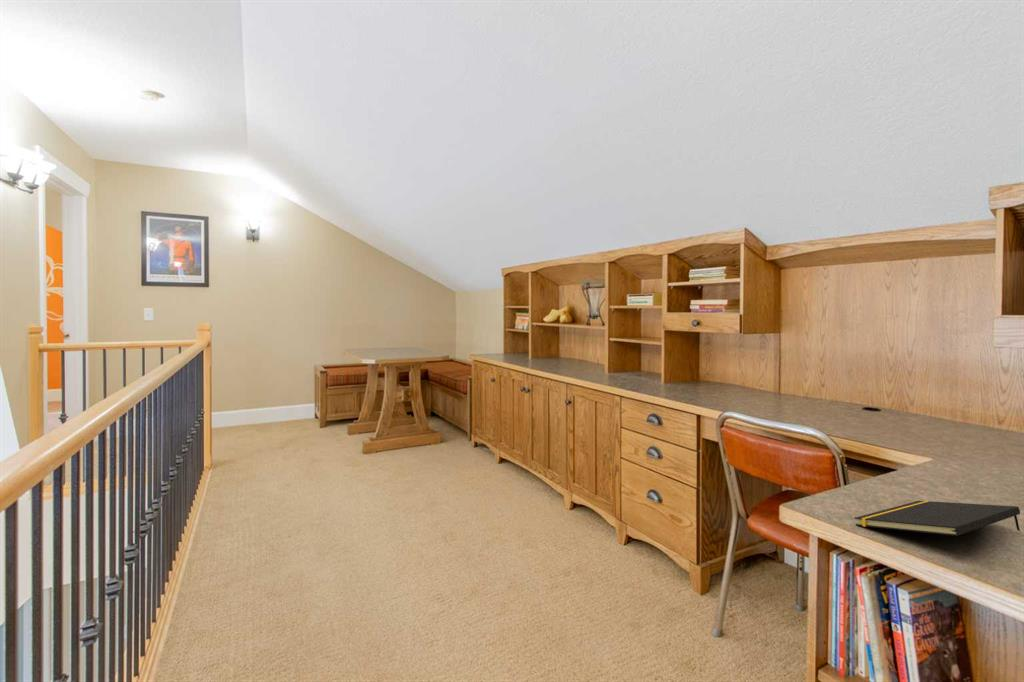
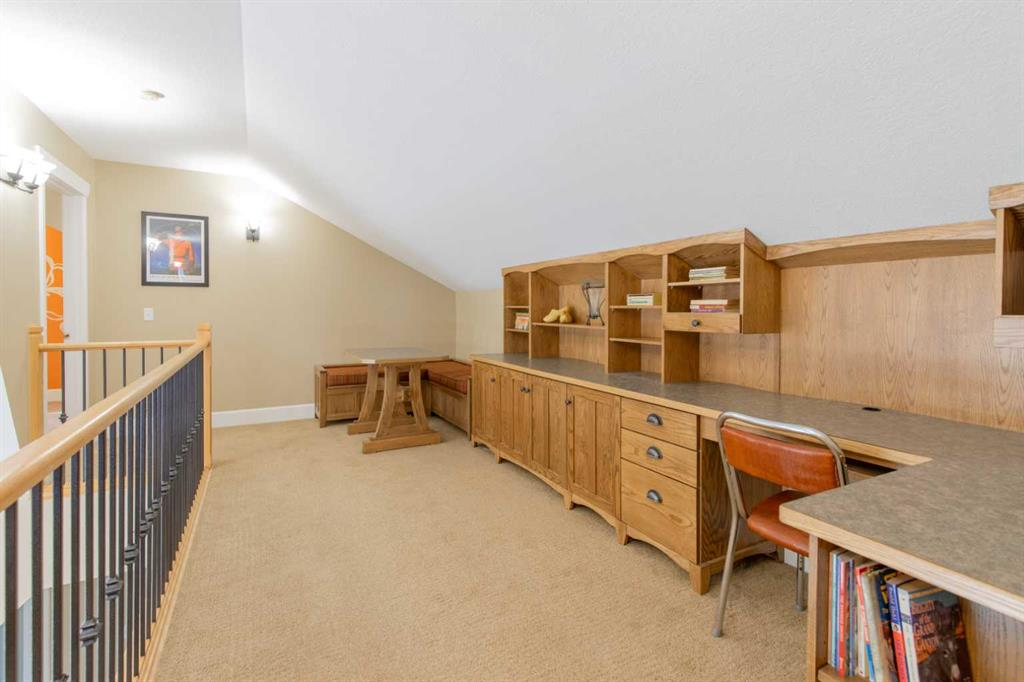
- notepad [853,500,1021,537]
